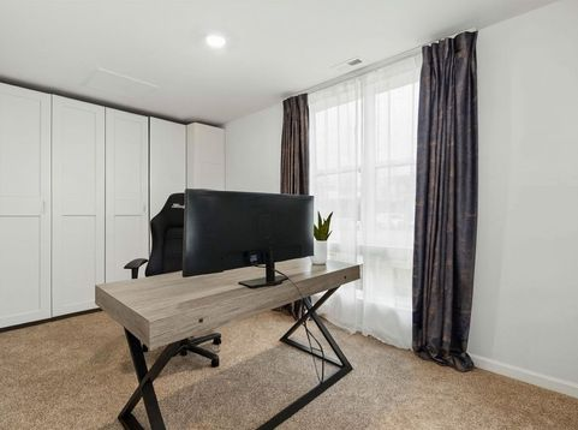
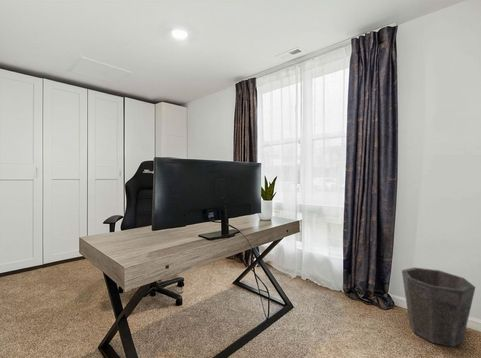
+ waste bin [401,266,476,348]
